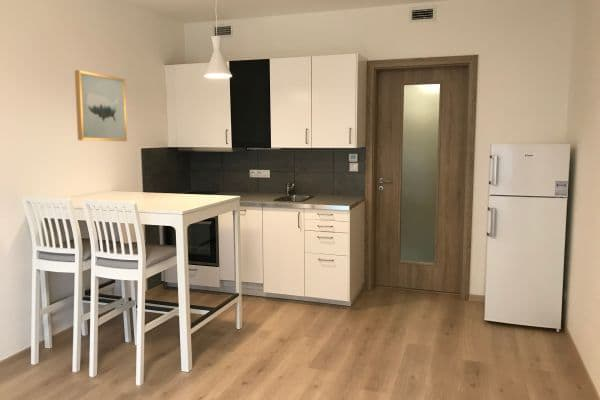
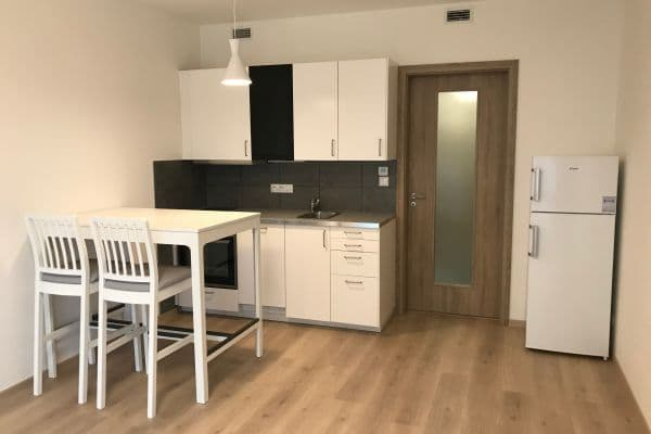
- wall art [74,69,128,142]
